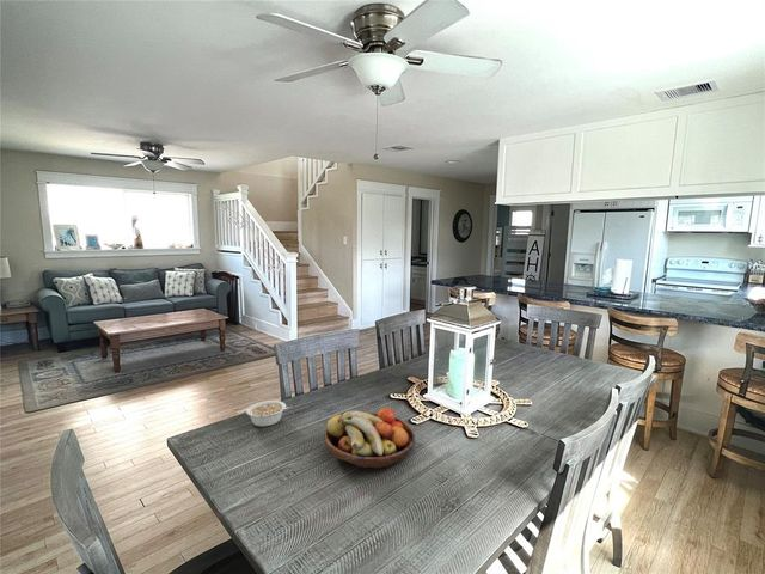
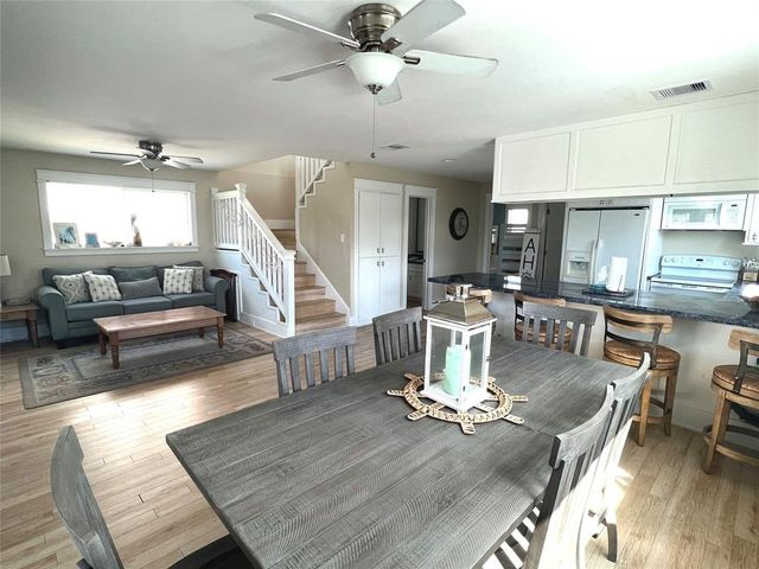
- legume [245,399,293,428]
- fruit bowl [324,407,416,469]
